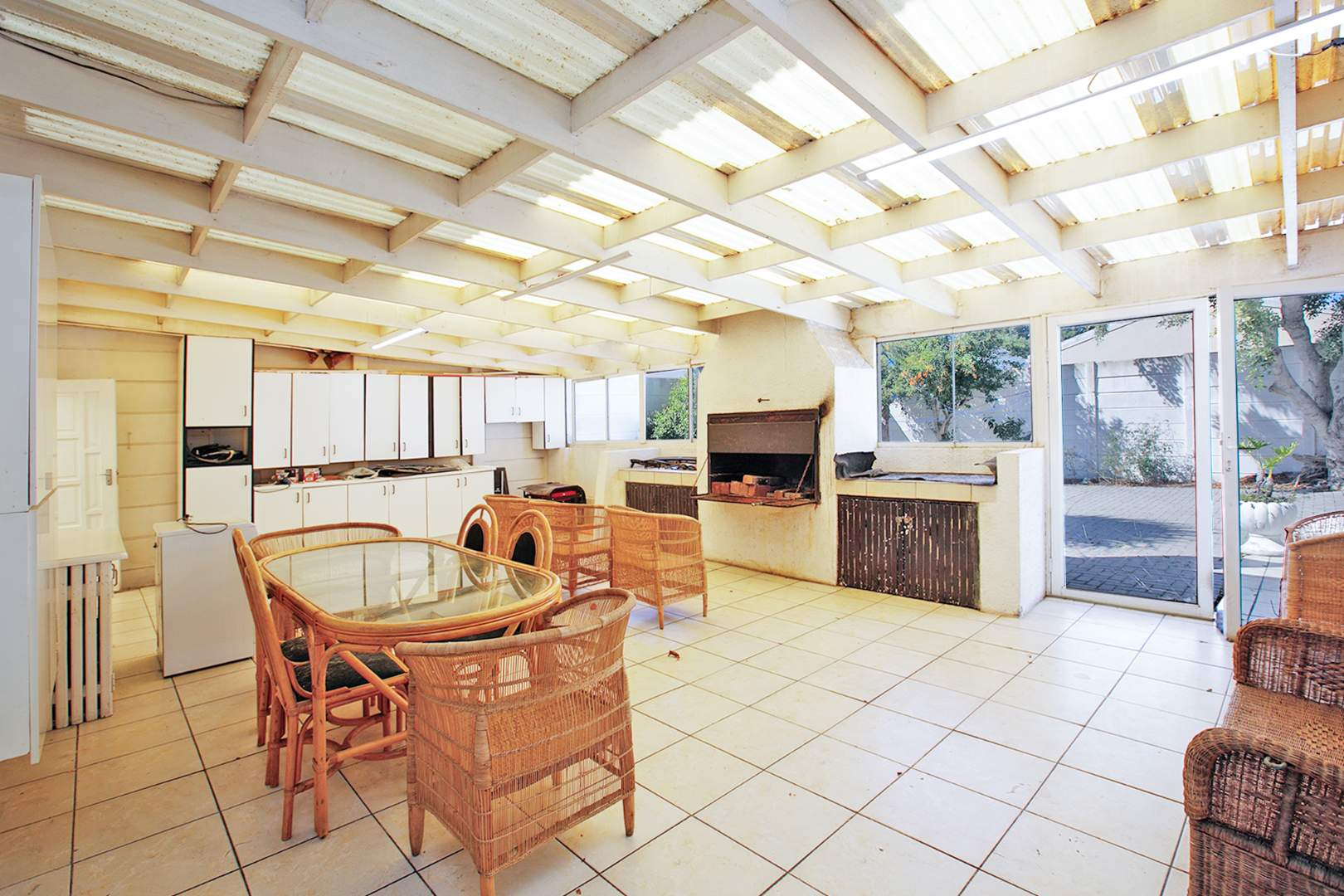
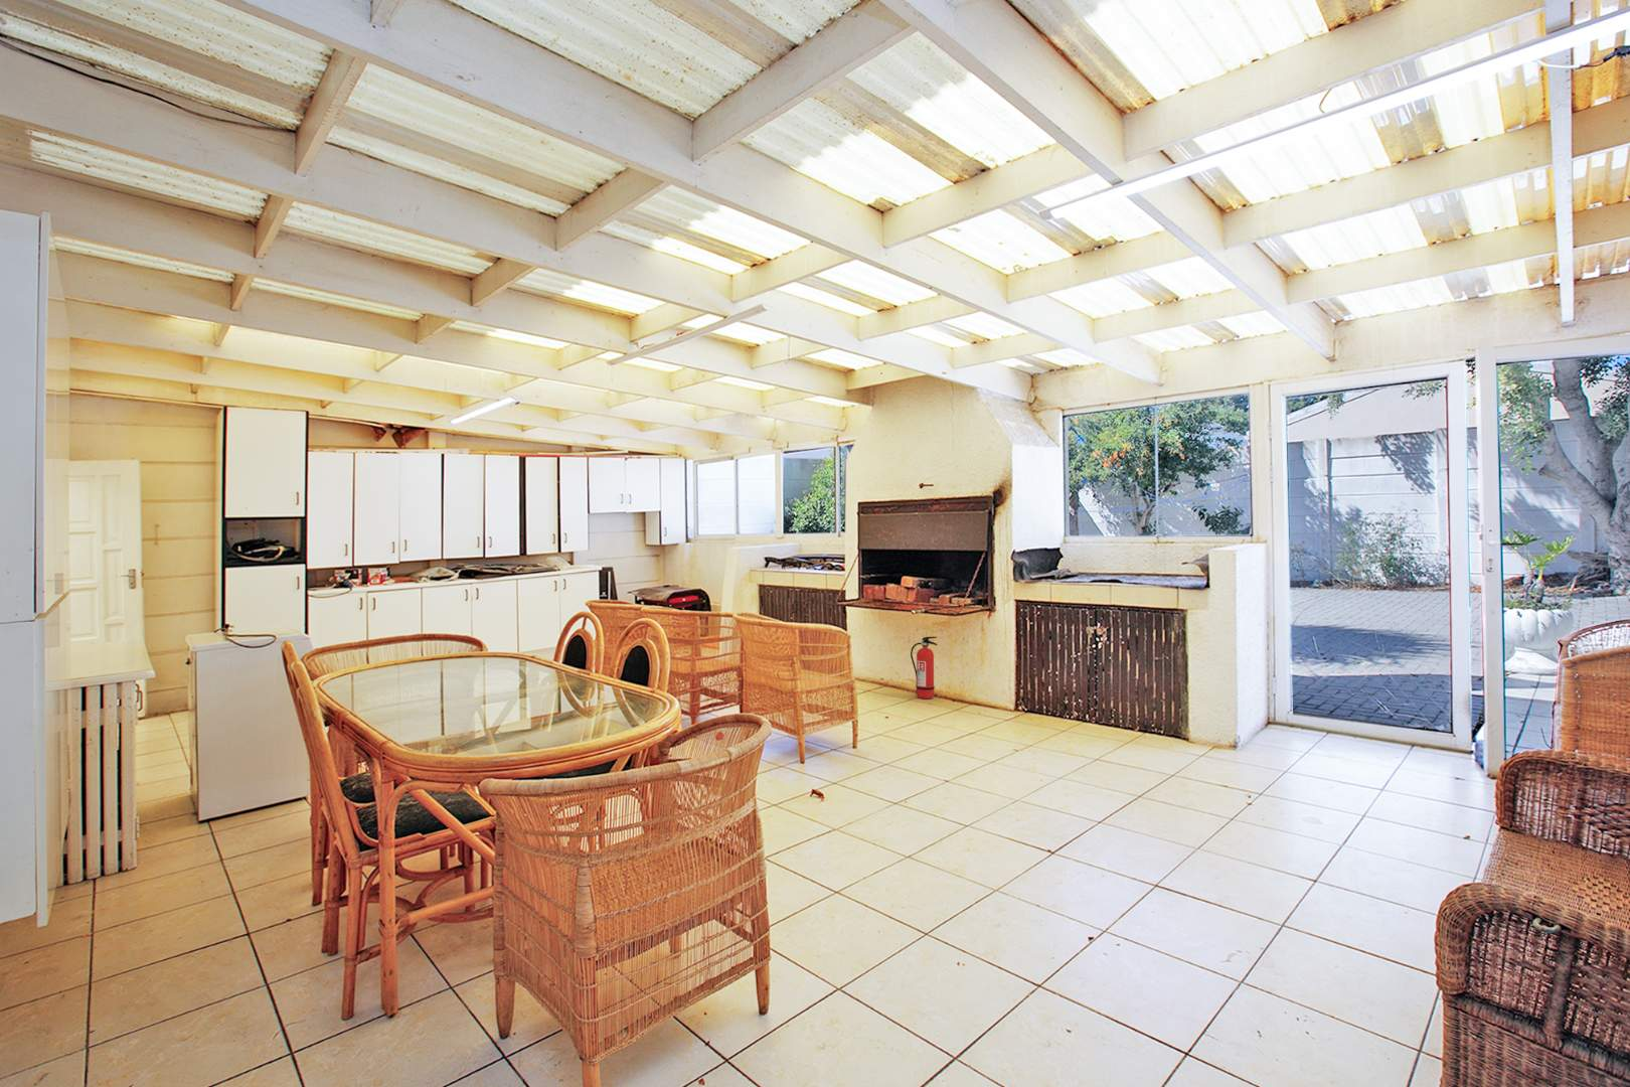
+ fire extinguisher [910,636,939,700]
